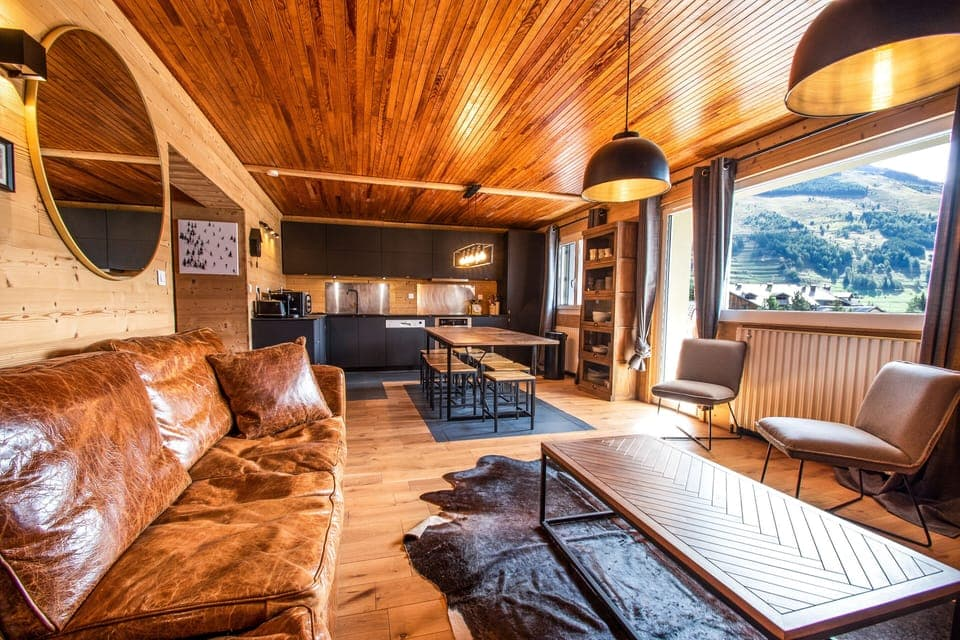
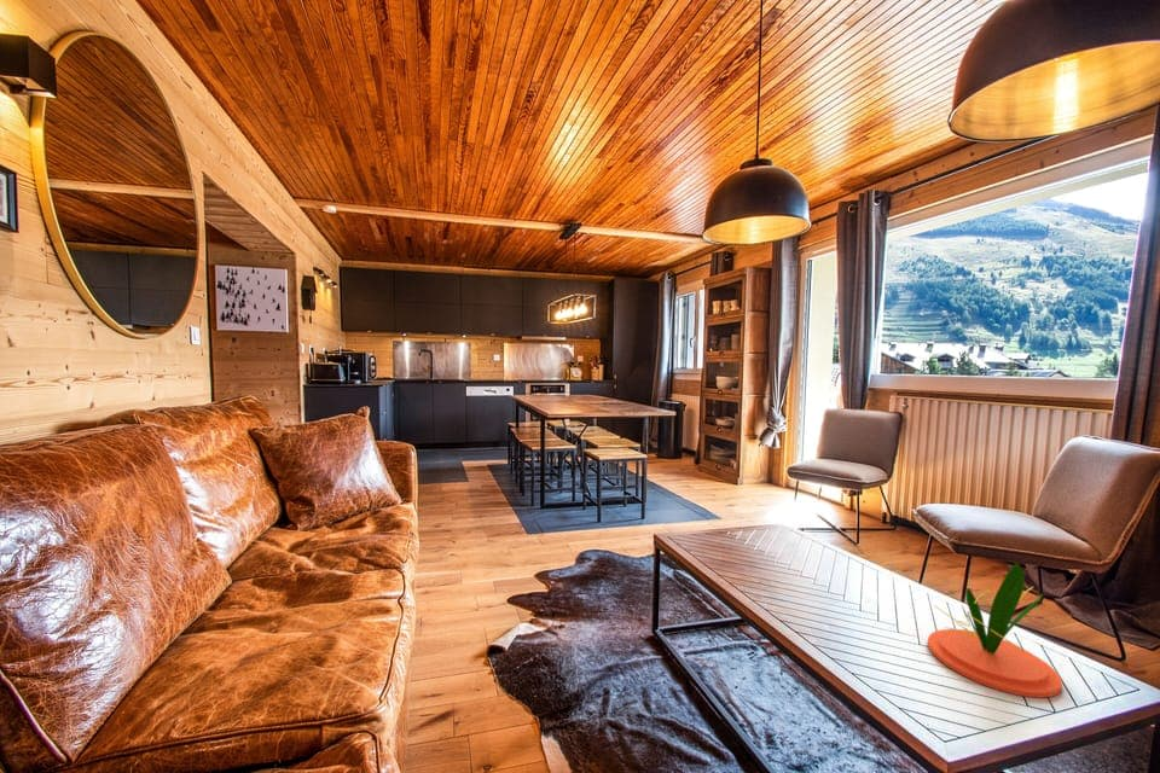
+ plant [927,563,1063,698]
